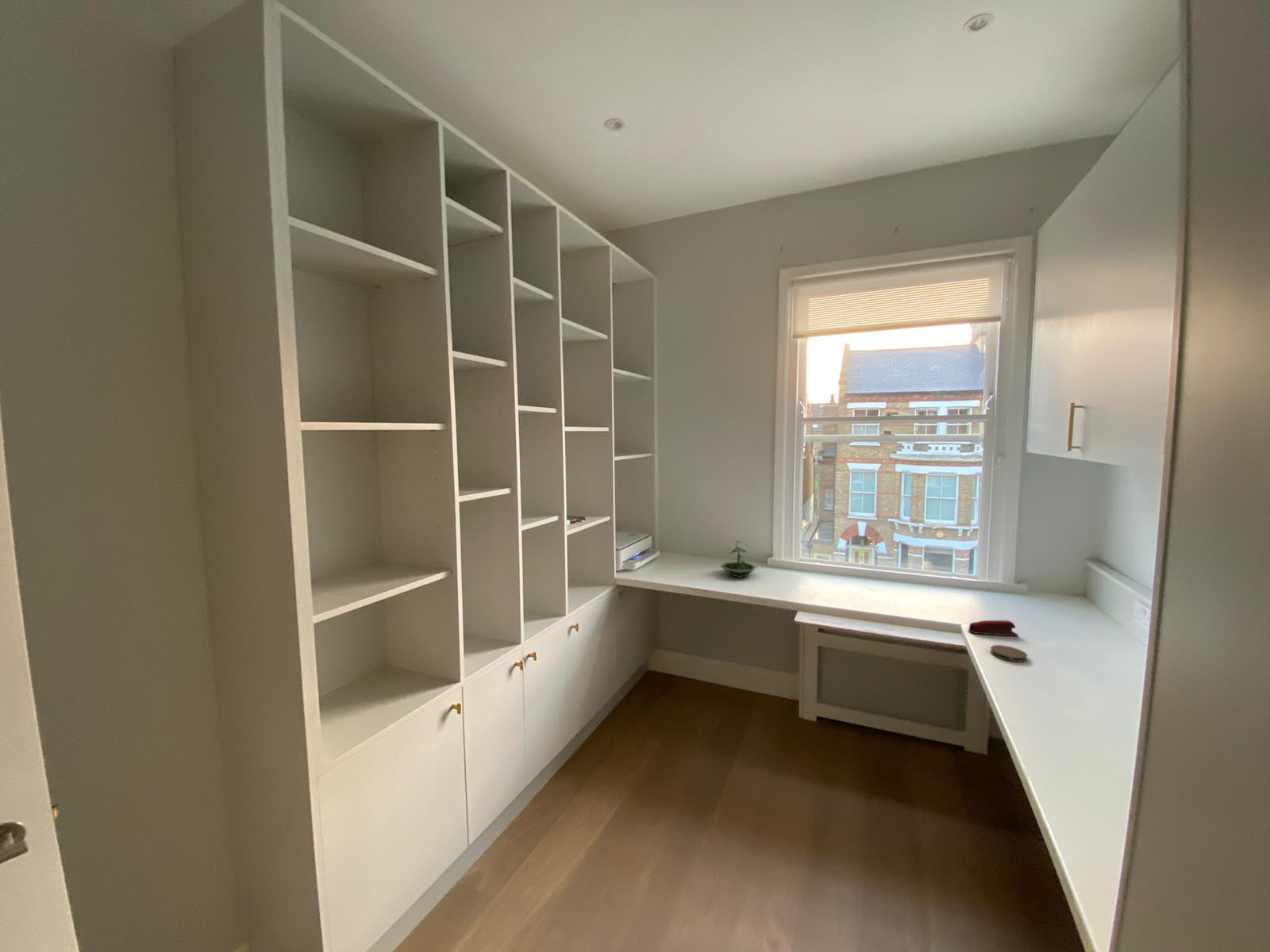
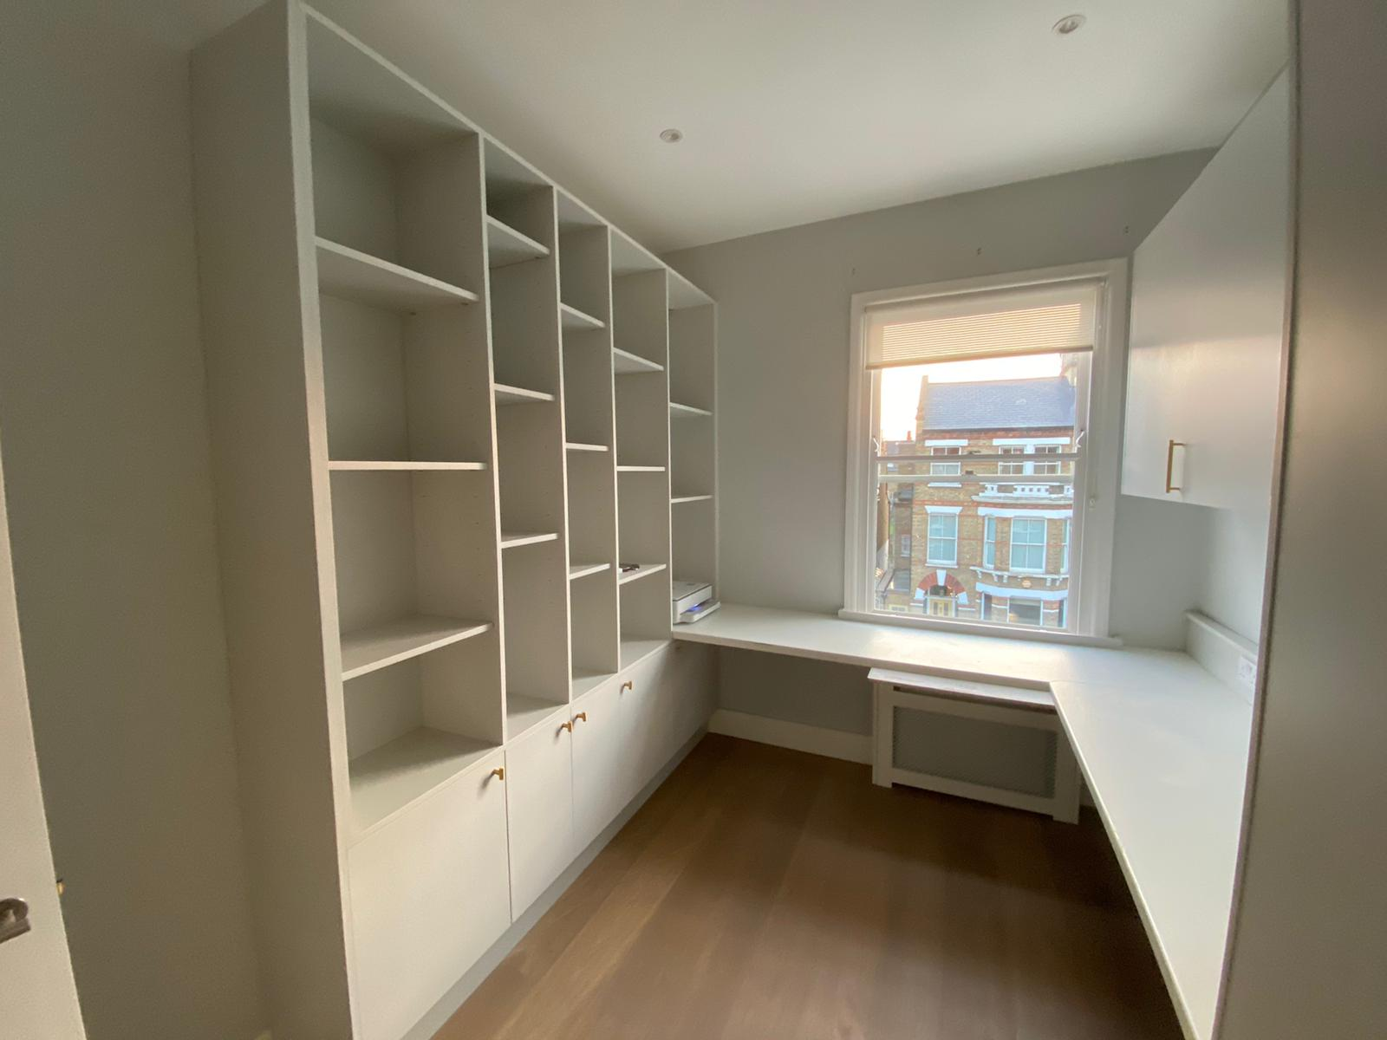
- stapler [968,620,1019,637]
- terrarium [719,540,758,578]
- coaster [990,644,1028,662]
